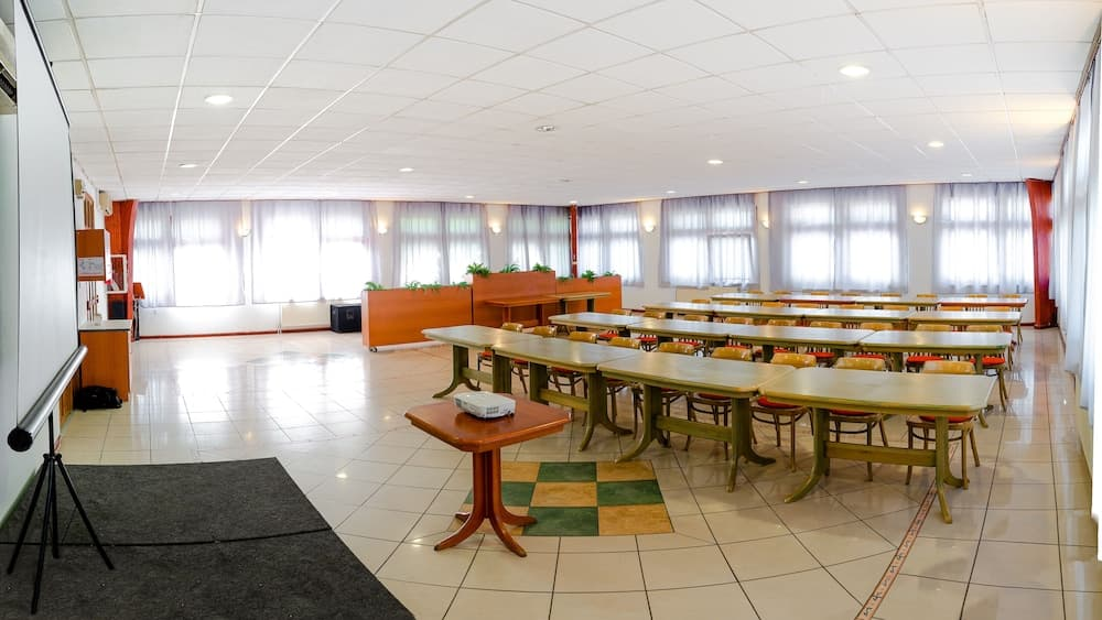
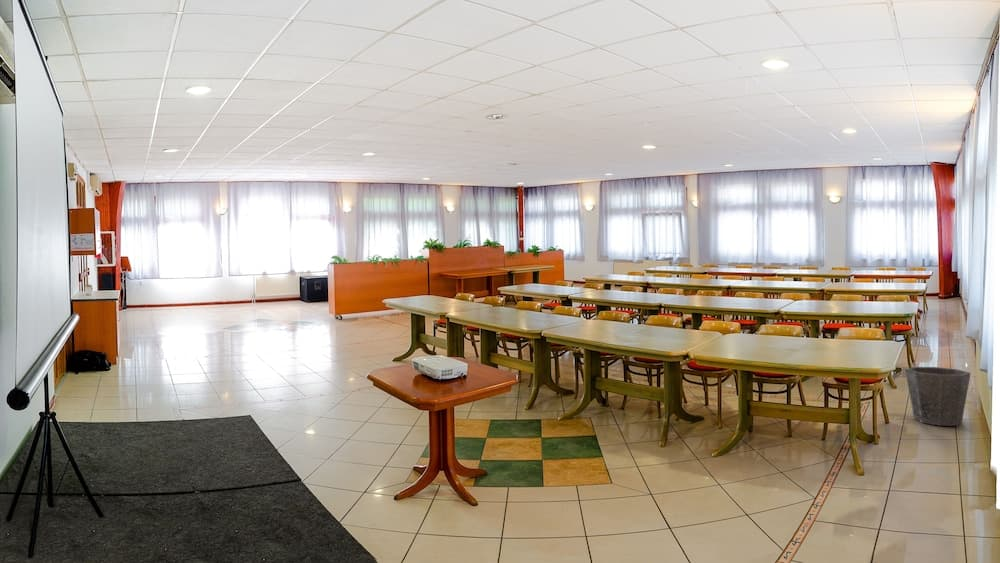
+ waste bin [904,366,972,427]
